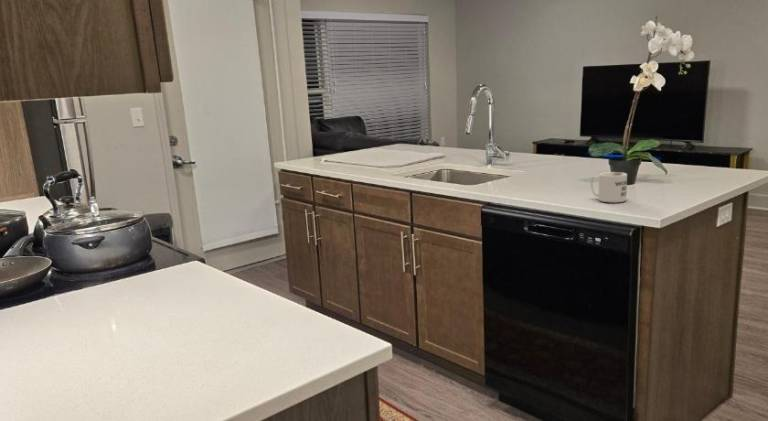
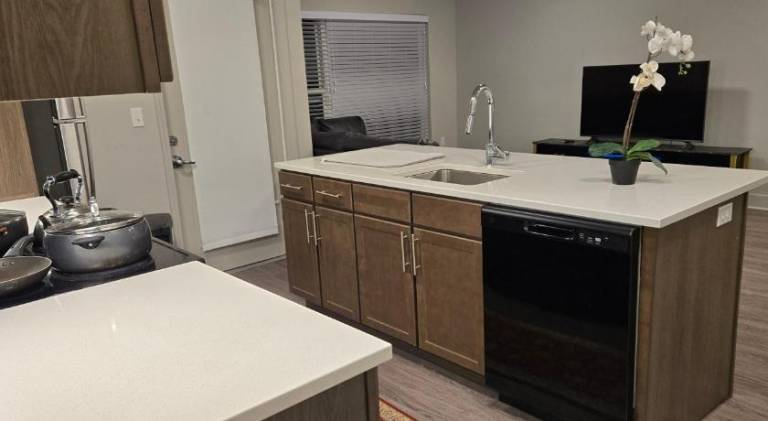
- mug [590,171,628,203]
